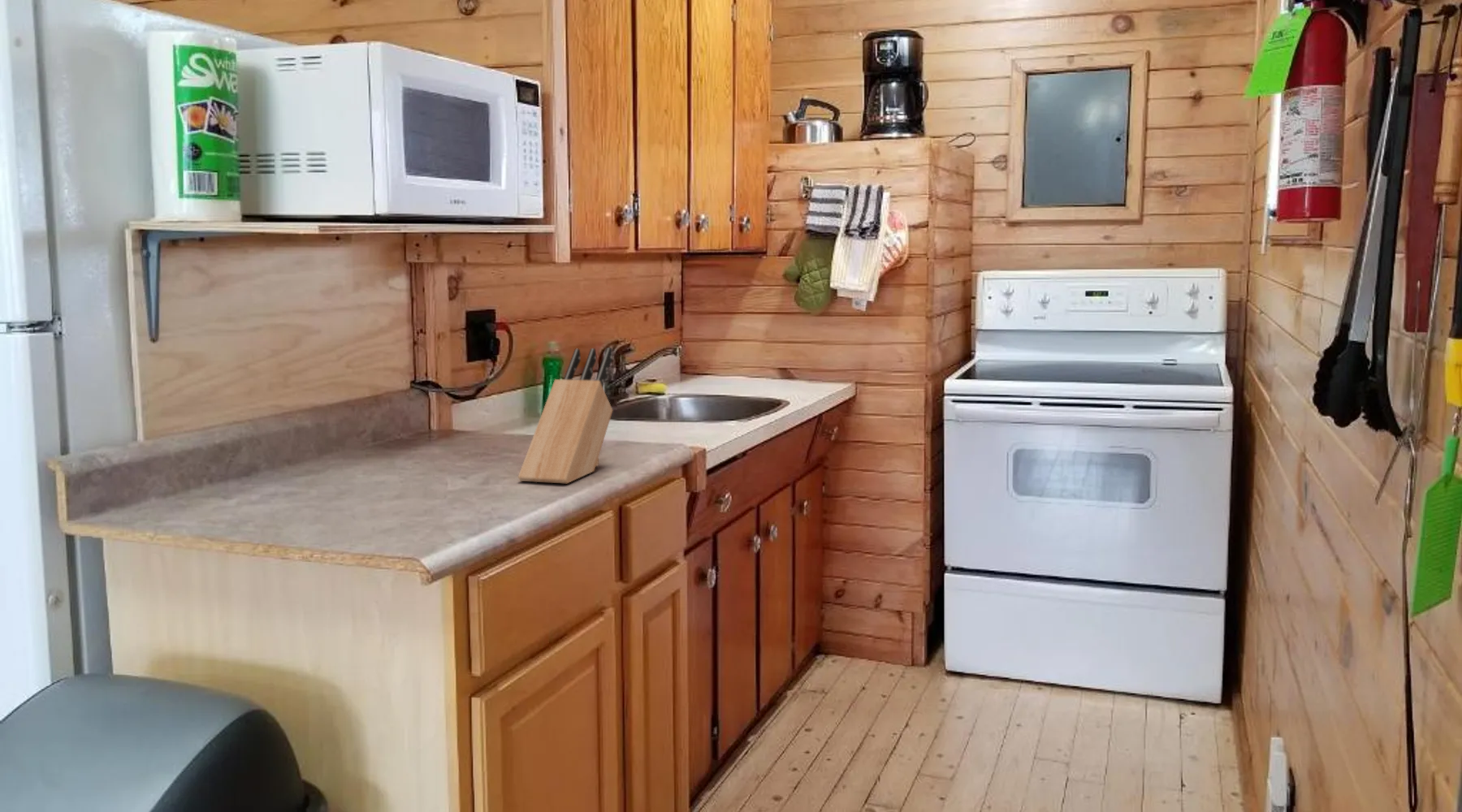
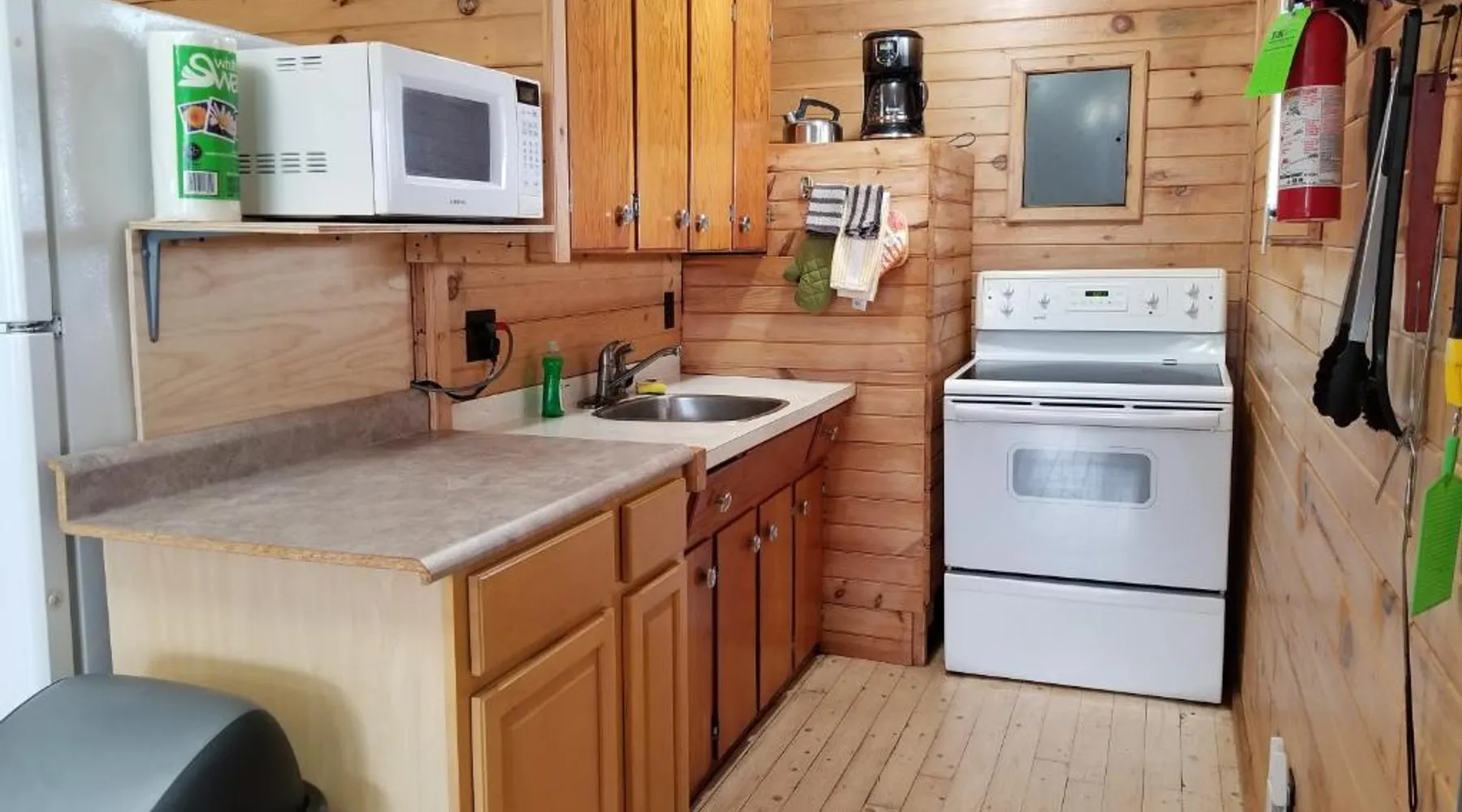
- knife block [517,347,613,484]
